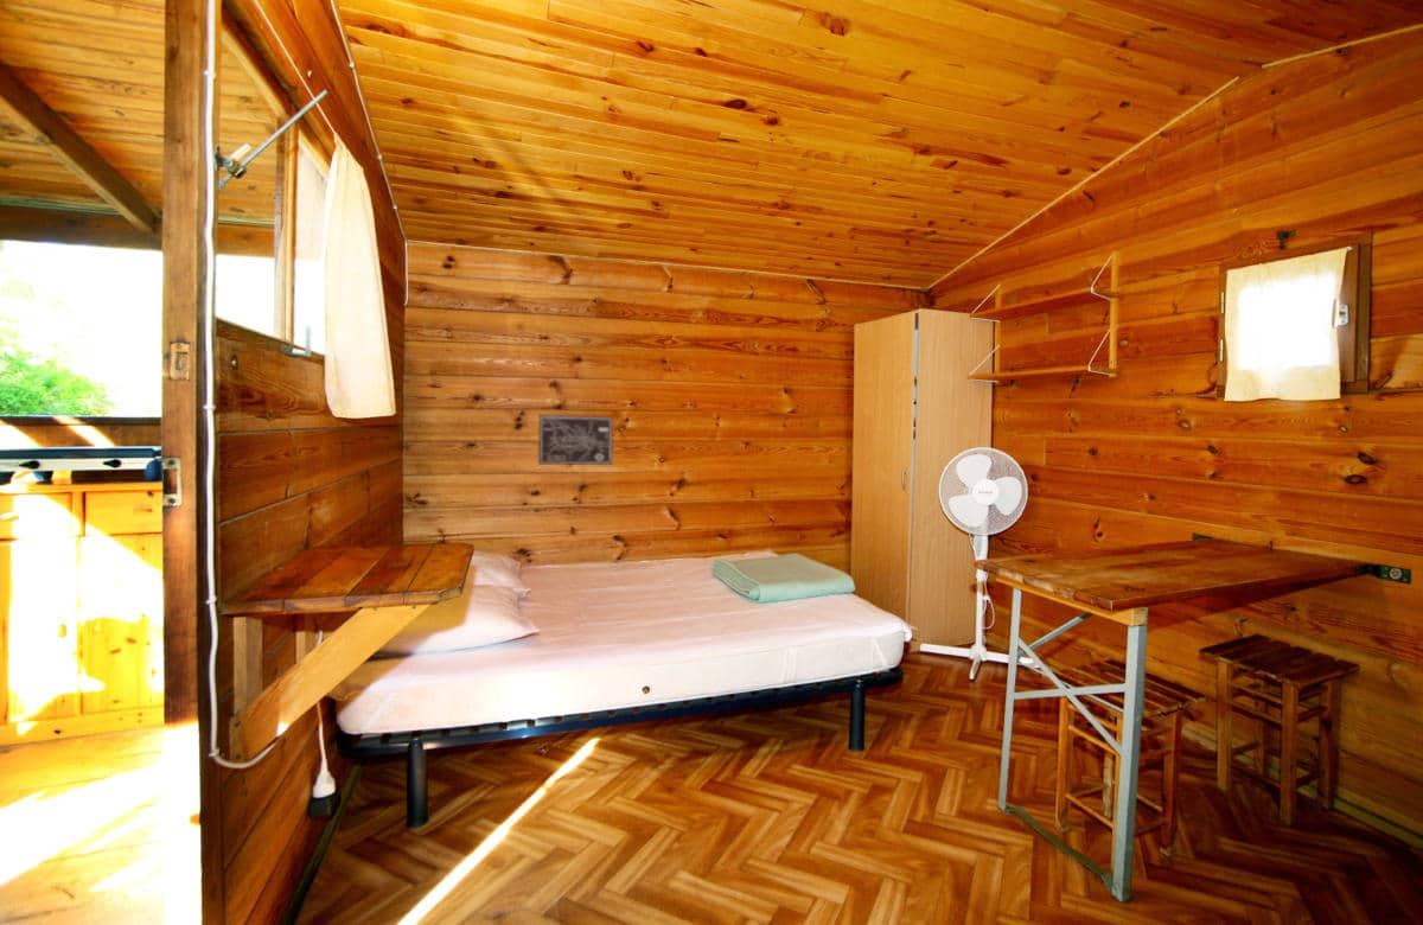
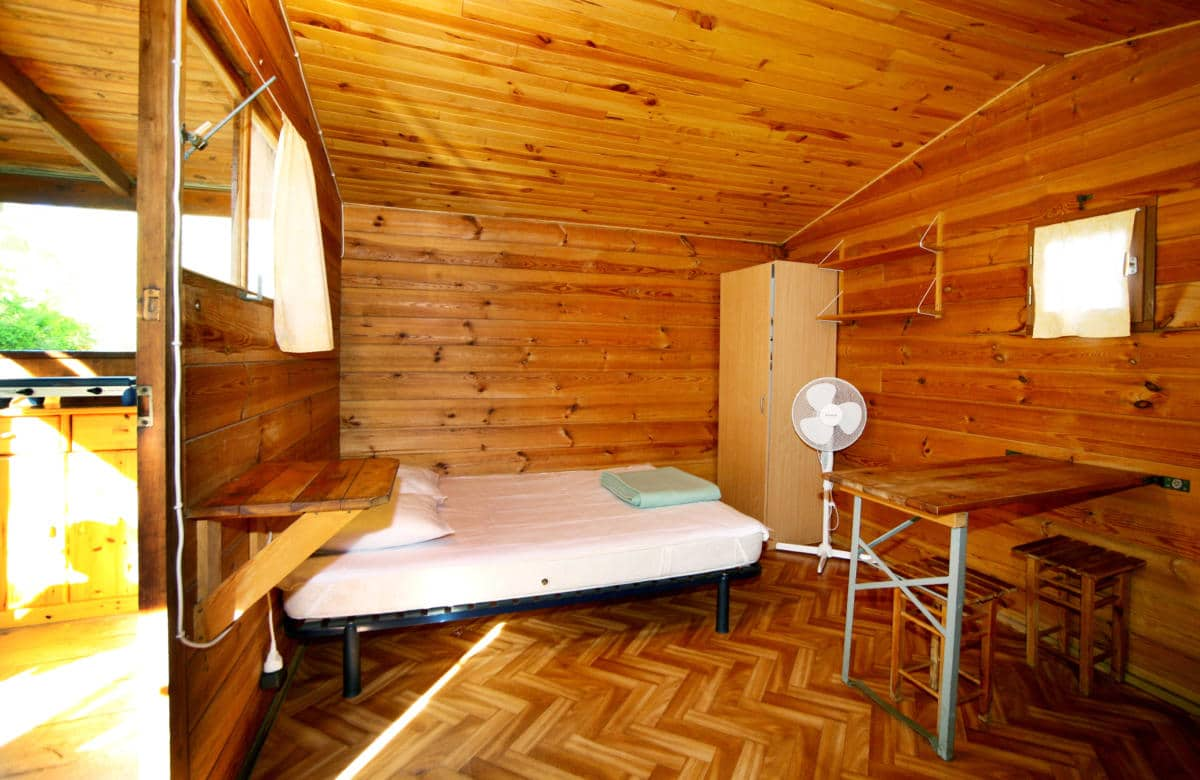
- wall art [537,414,614,466]
